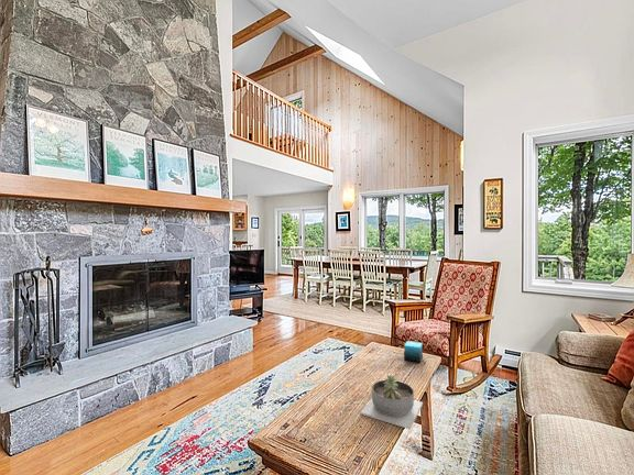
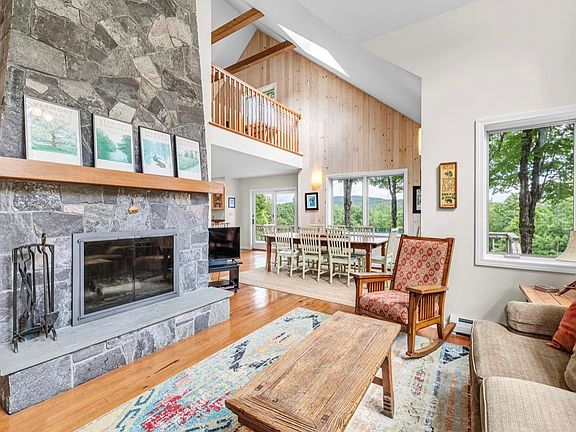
- succulent planter [360,374,424,430]
- candle [403,340,424,364]
